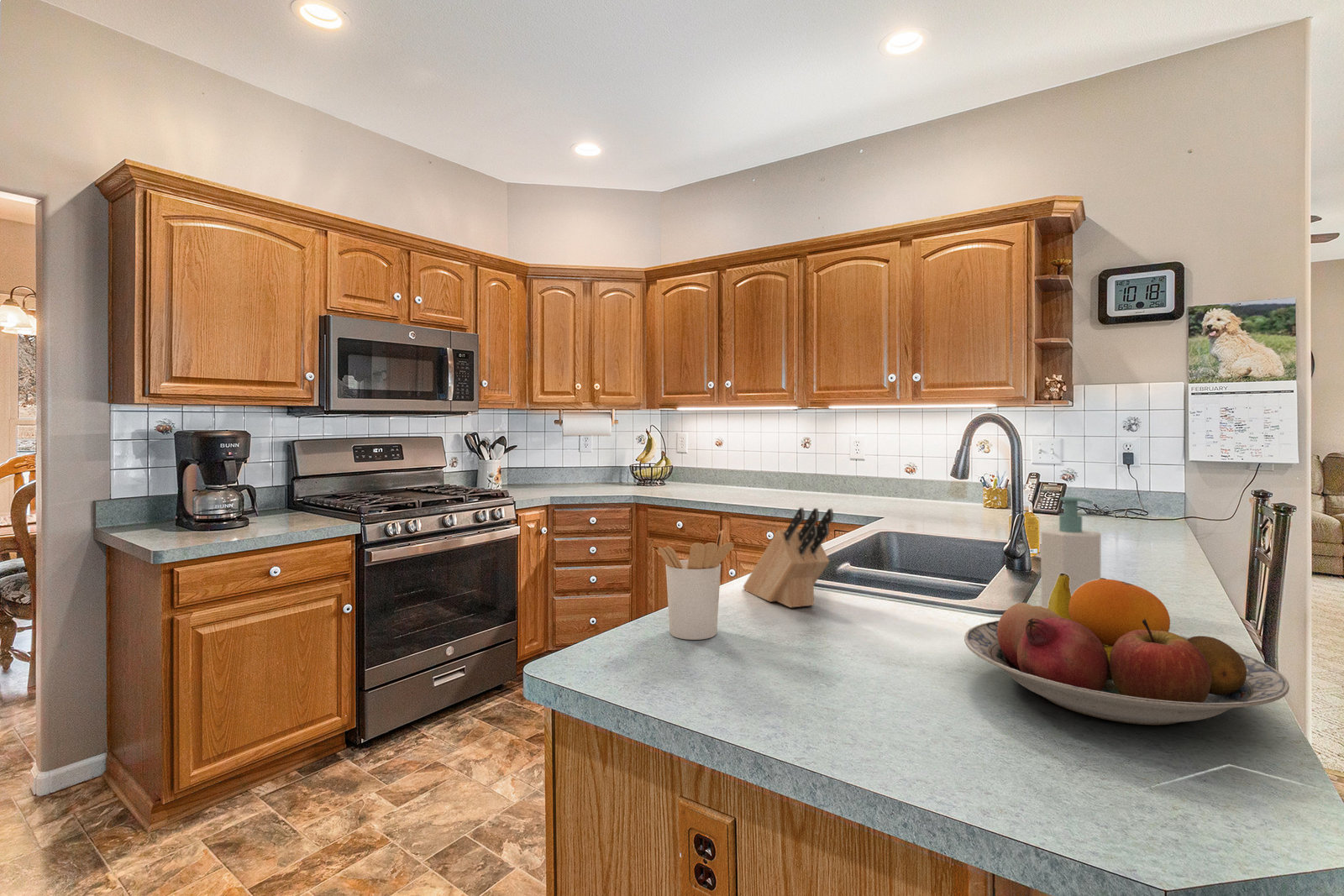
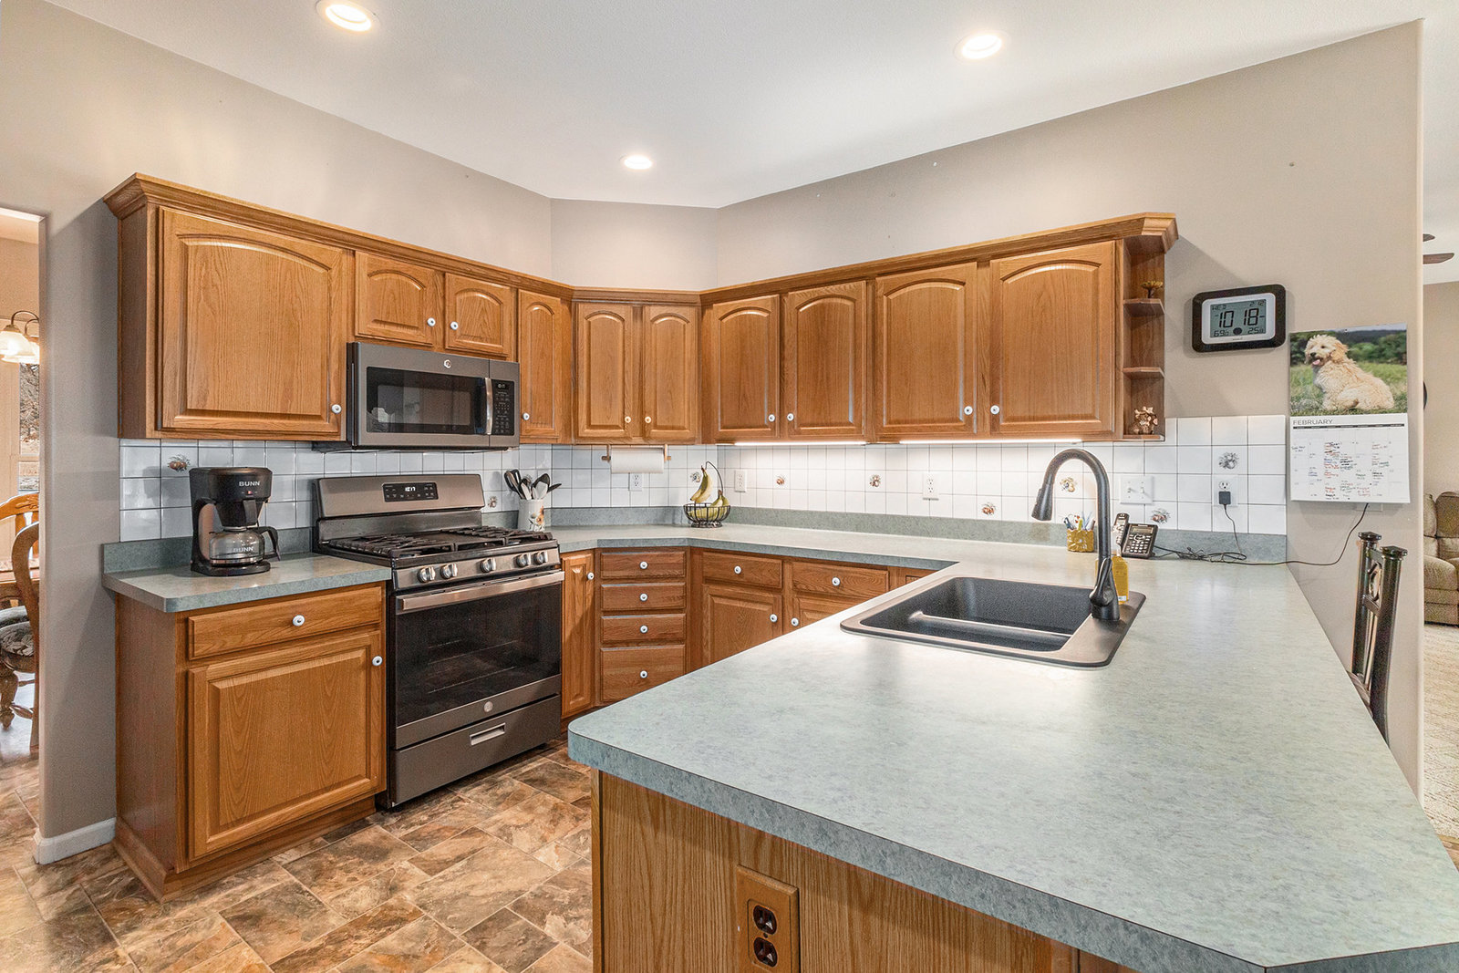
- soap bottle [1040,496,1102,608]
- utensil holder [657,529,734,641]
- fruit bowl [963,573,1290,726]
- knife block [743,506,834,609]
